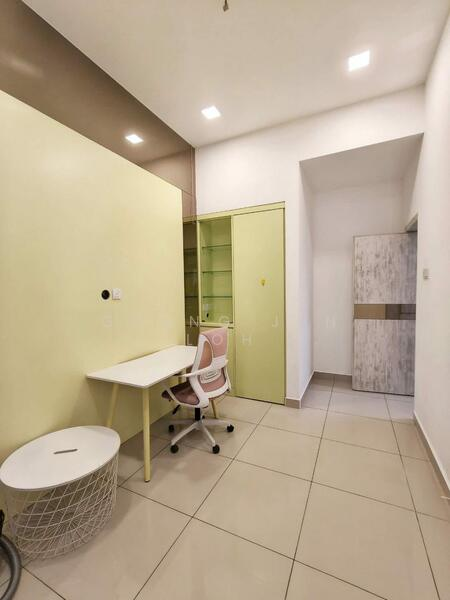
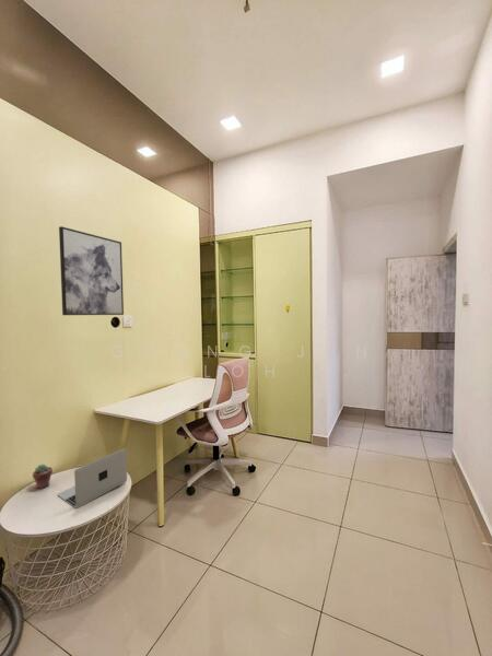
+ wall art [58,225,125,316]
+ potted succulent [32,464,54,490]
+ laptop [57,447,128,509]
